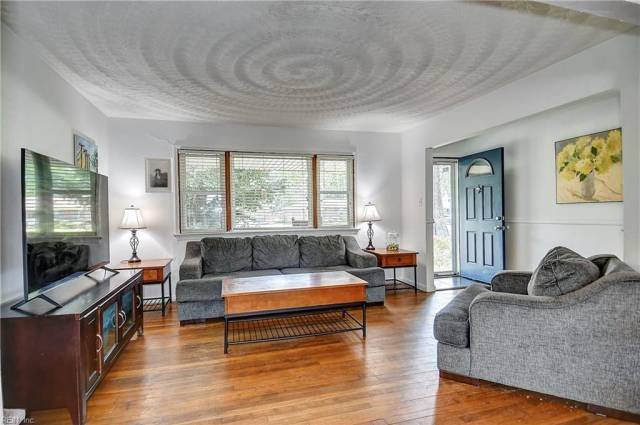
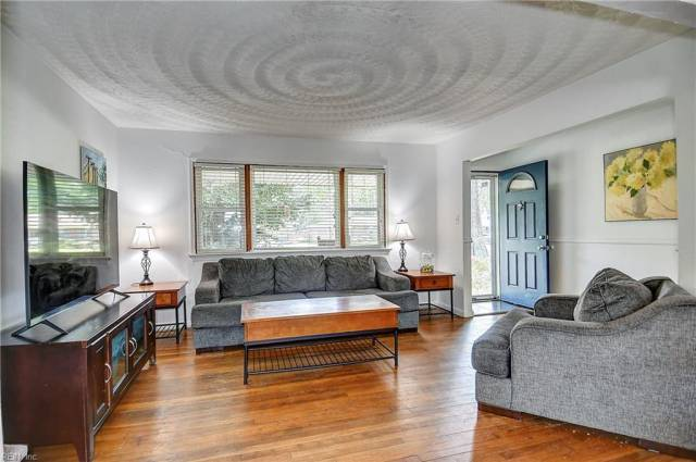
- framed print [144,156,174,194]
